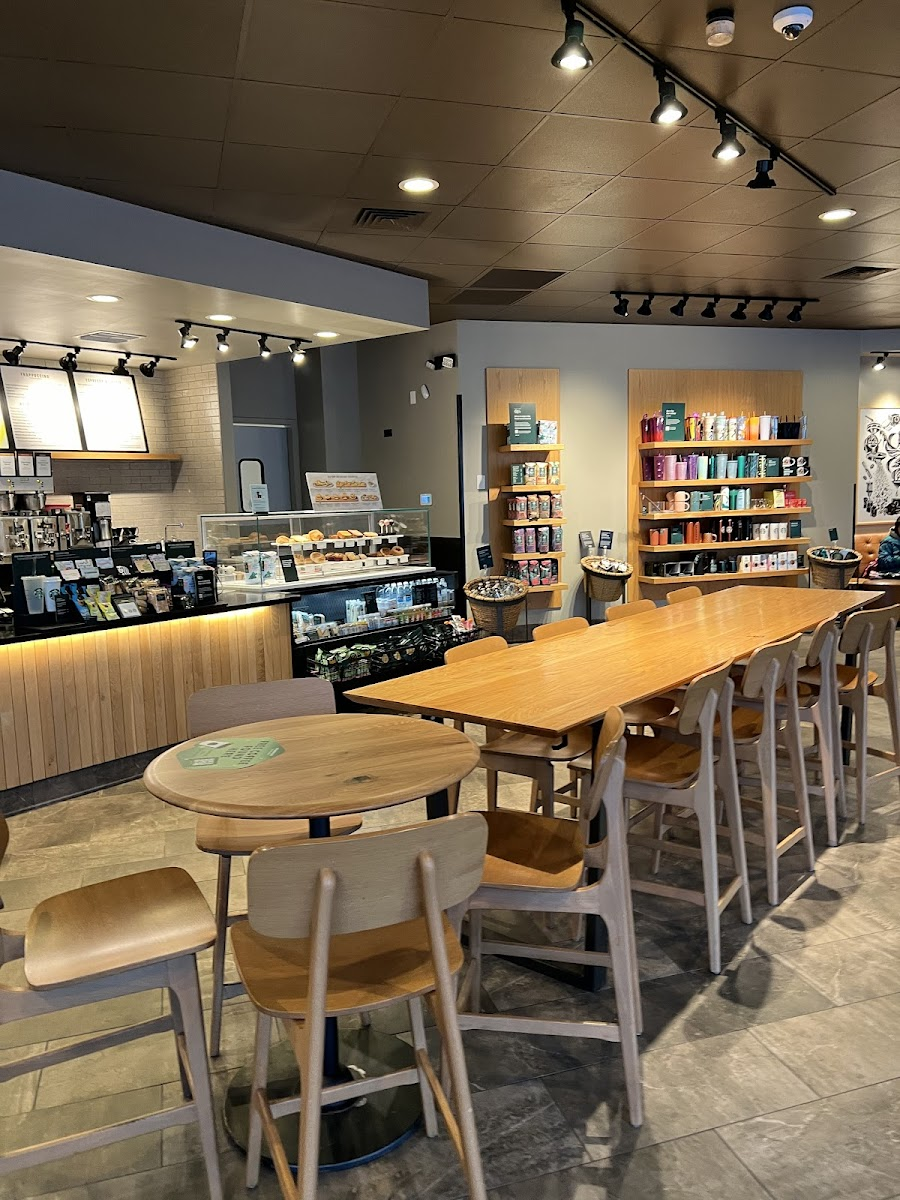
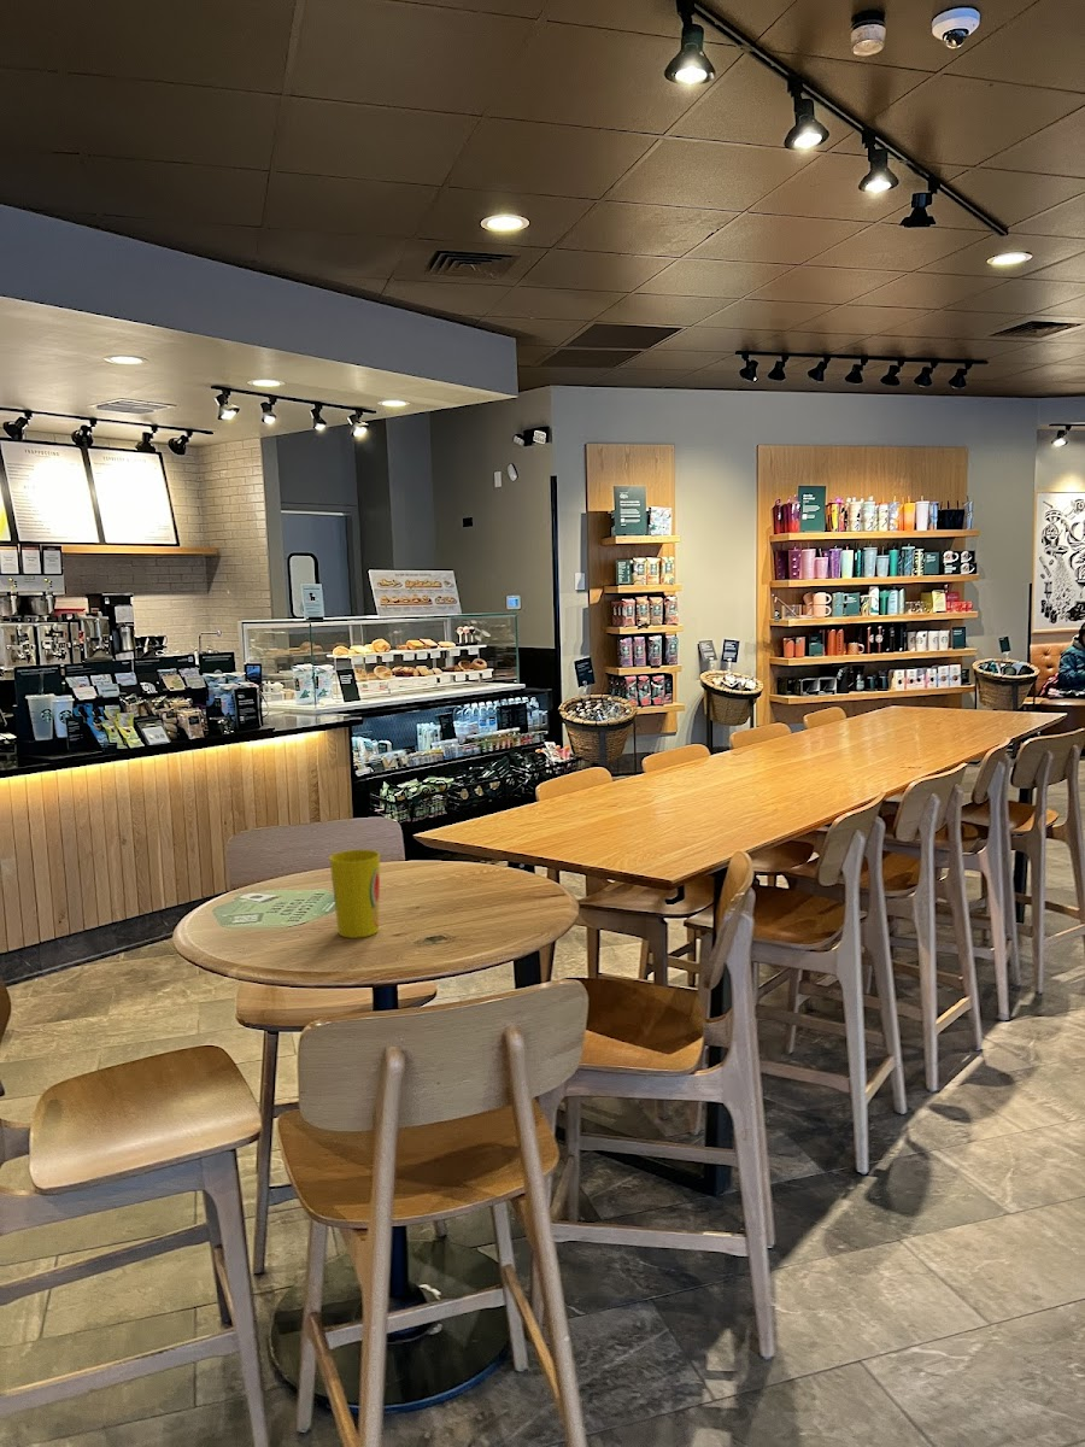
+ cup [328,849,381,939]
